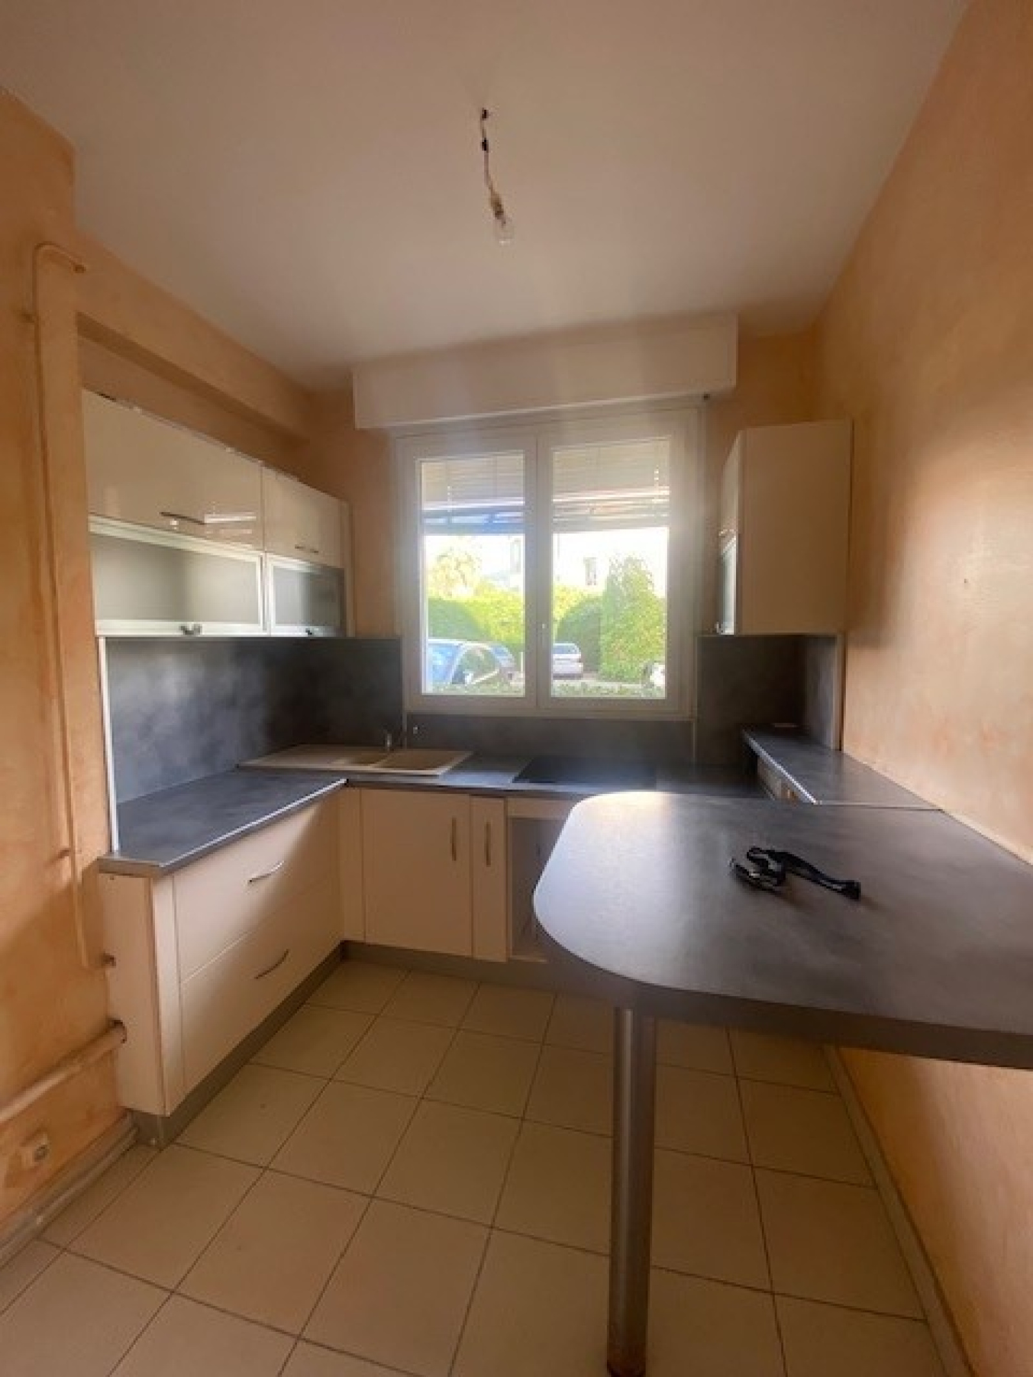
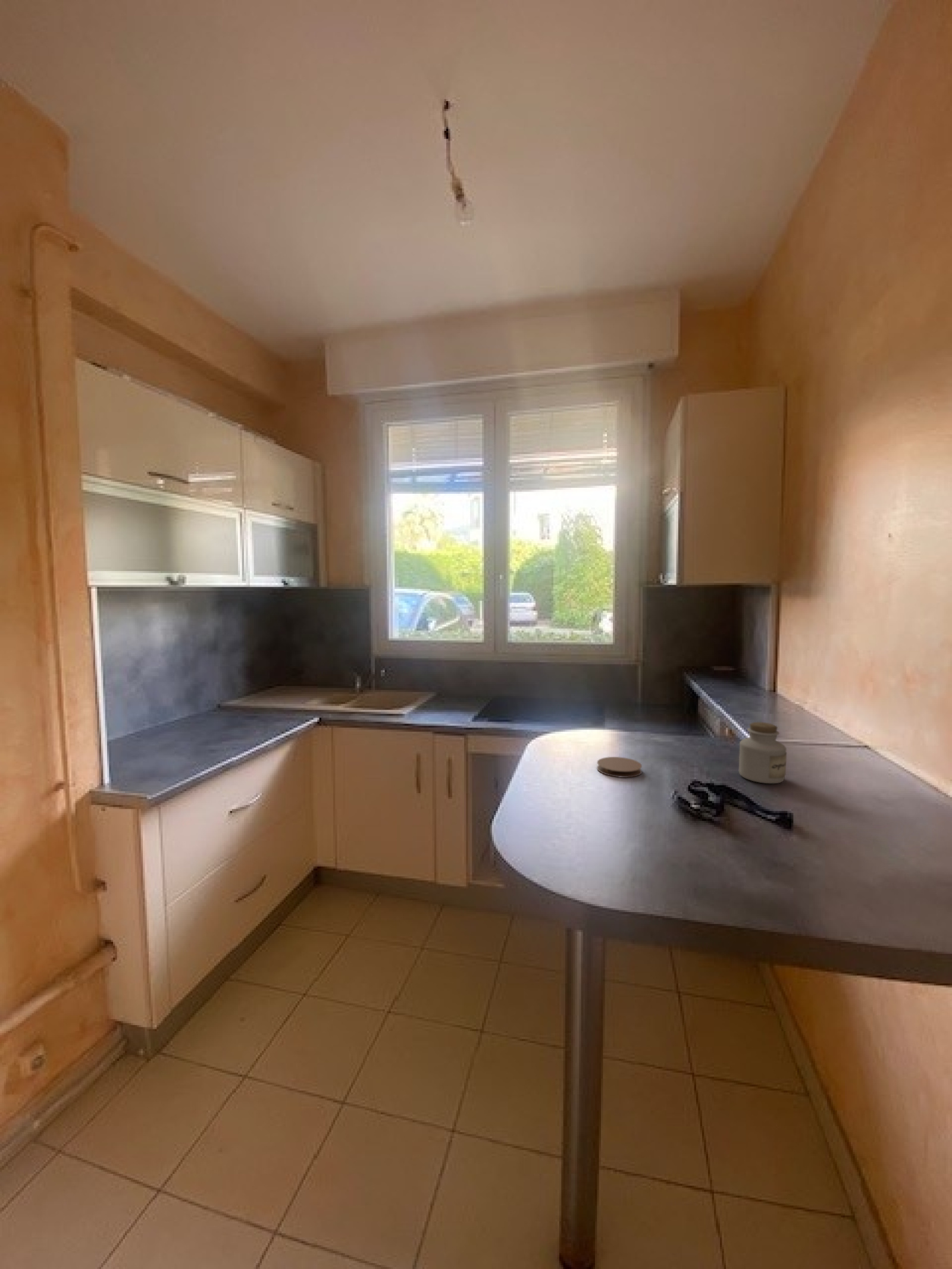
+ jar [738,722,787,784]
+ coaster [596,756,643,778]
